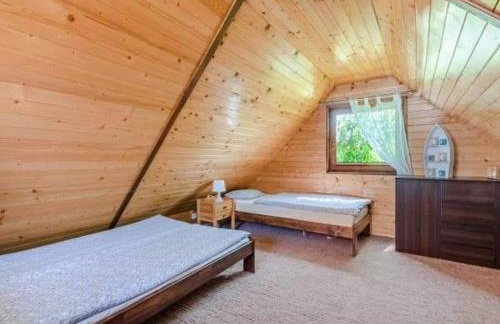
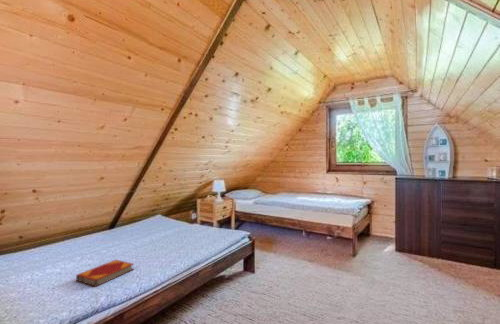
+ hardback book [75,259,135,288]
